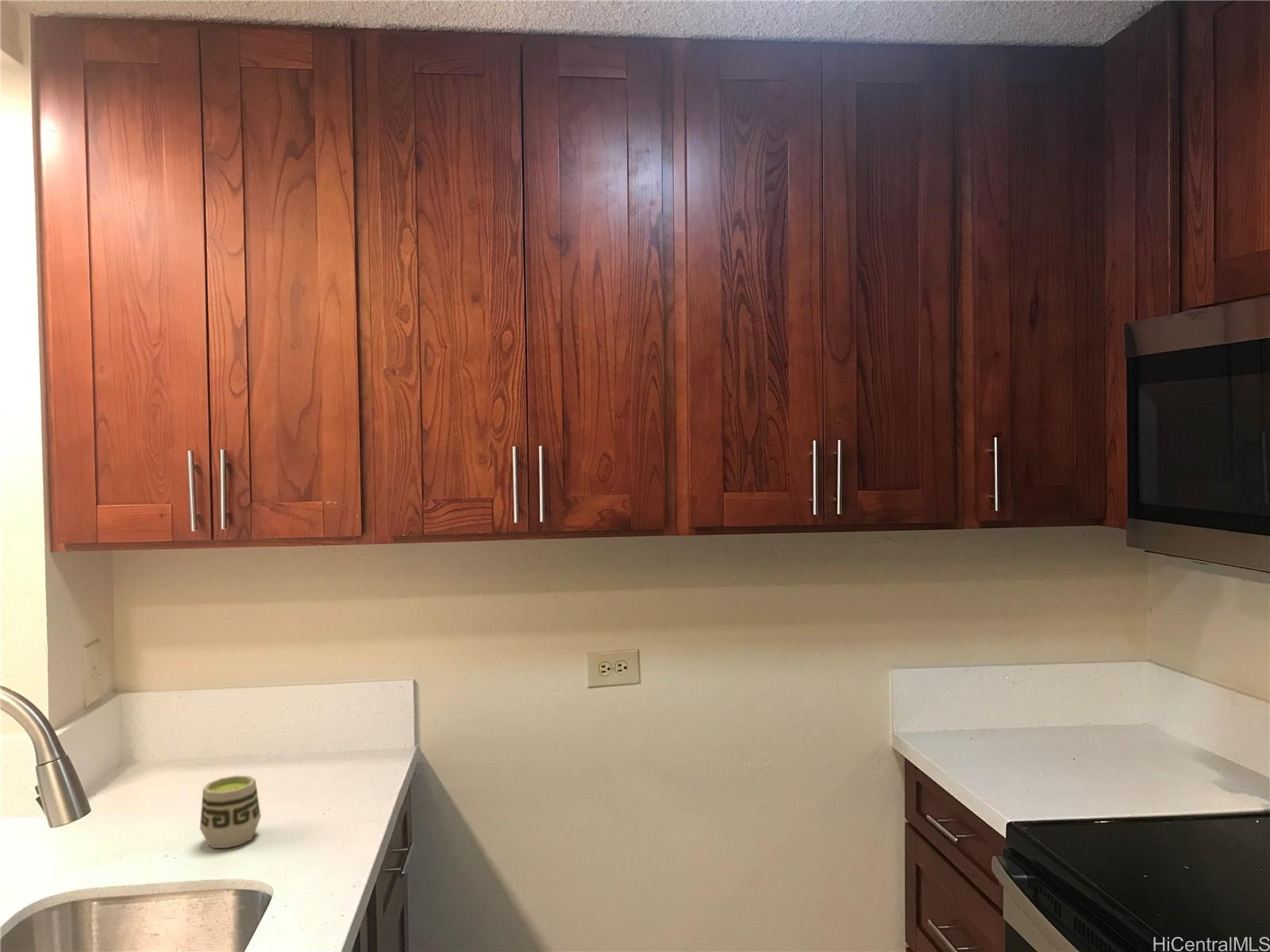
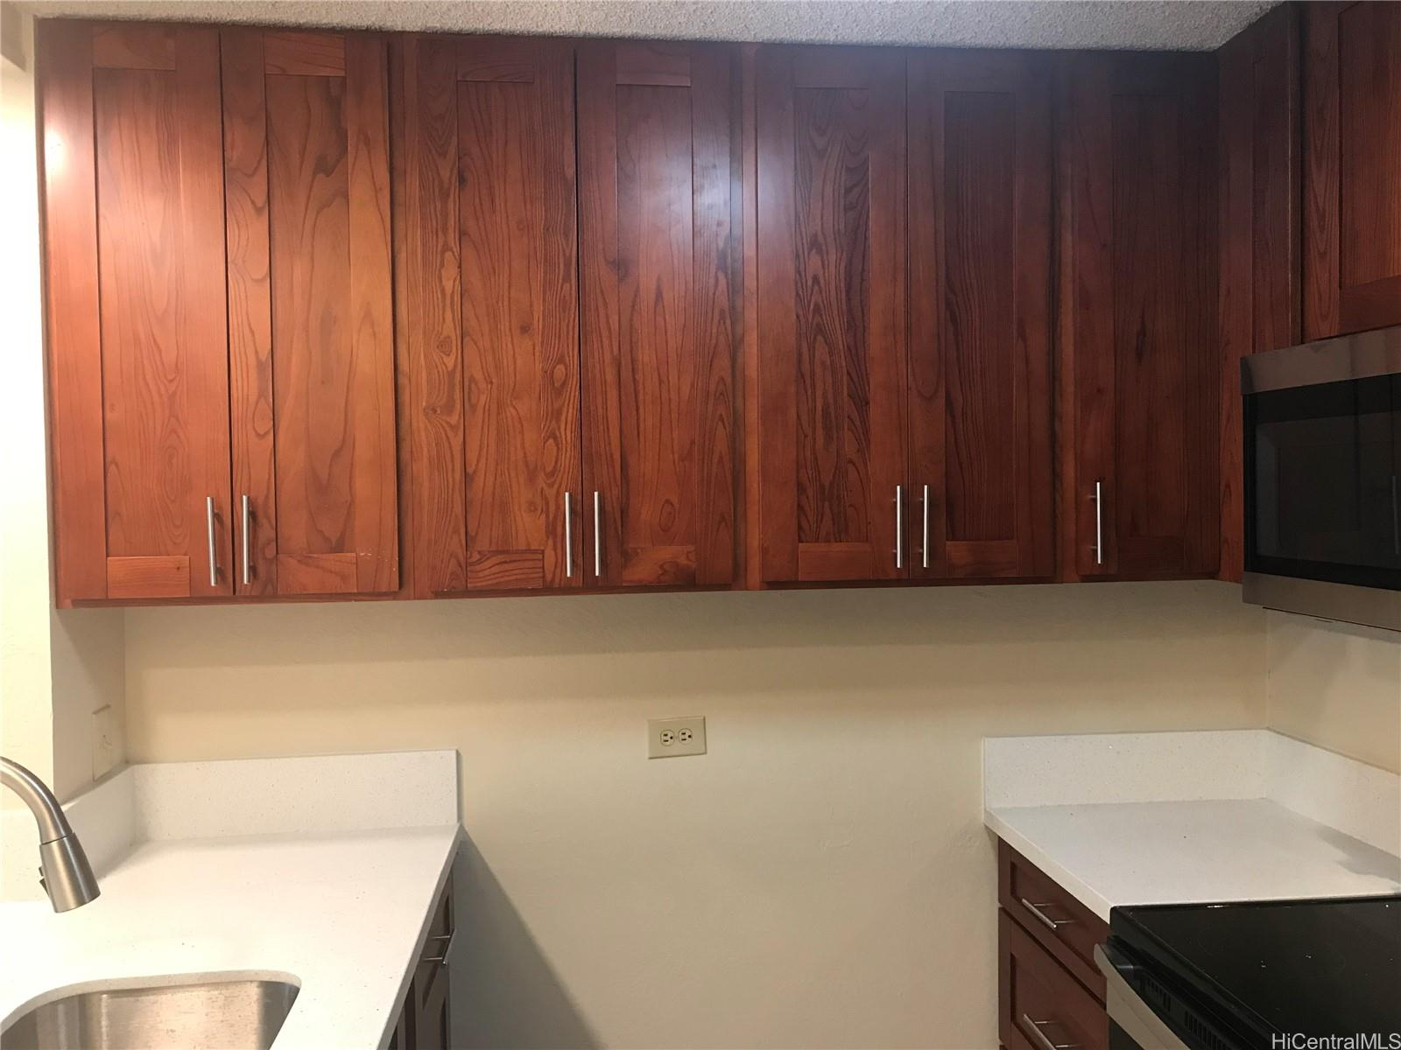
- cup [199,774,262,849]
